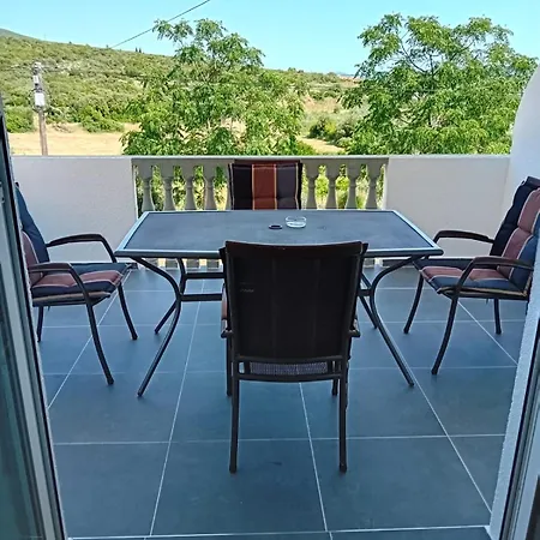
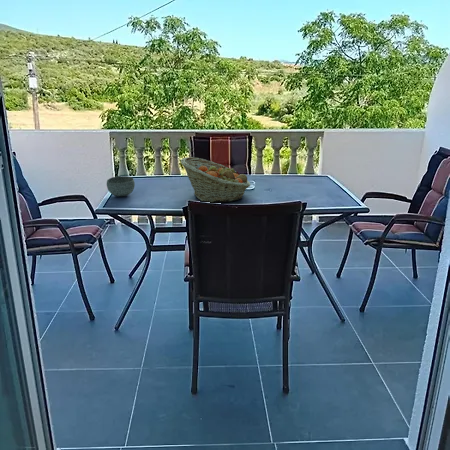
+ fruit basket [180,156,251,203]
+ bowl [106,175,136,197]
